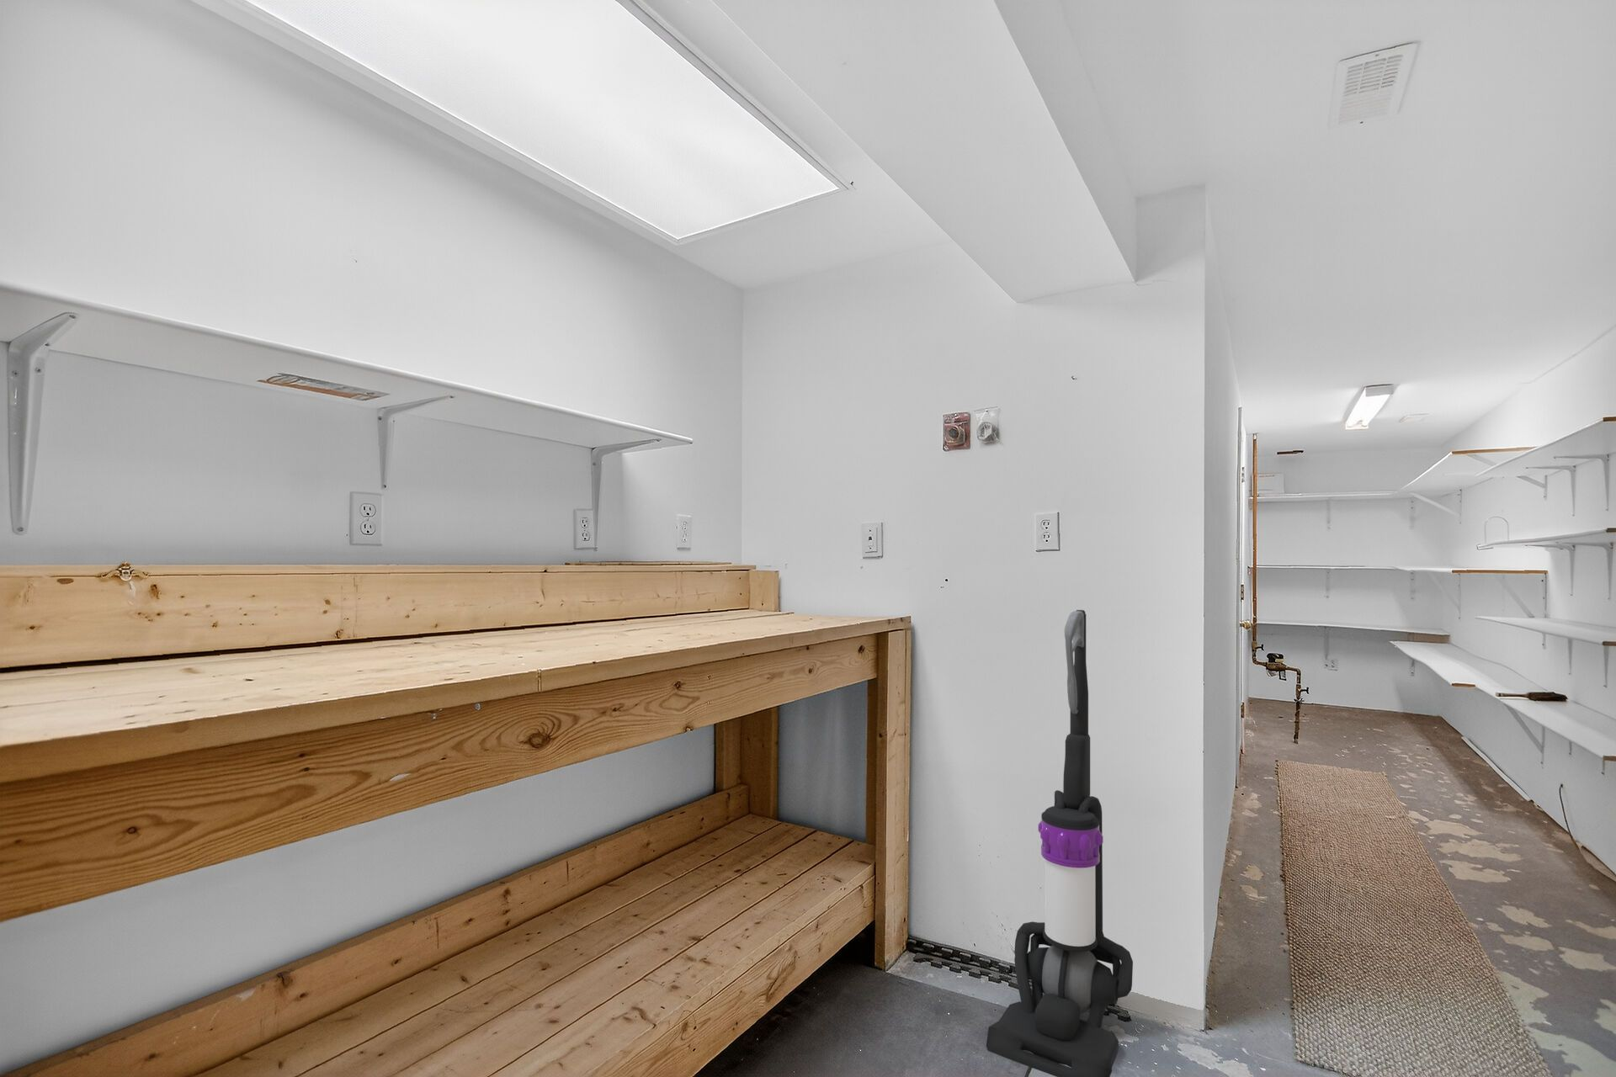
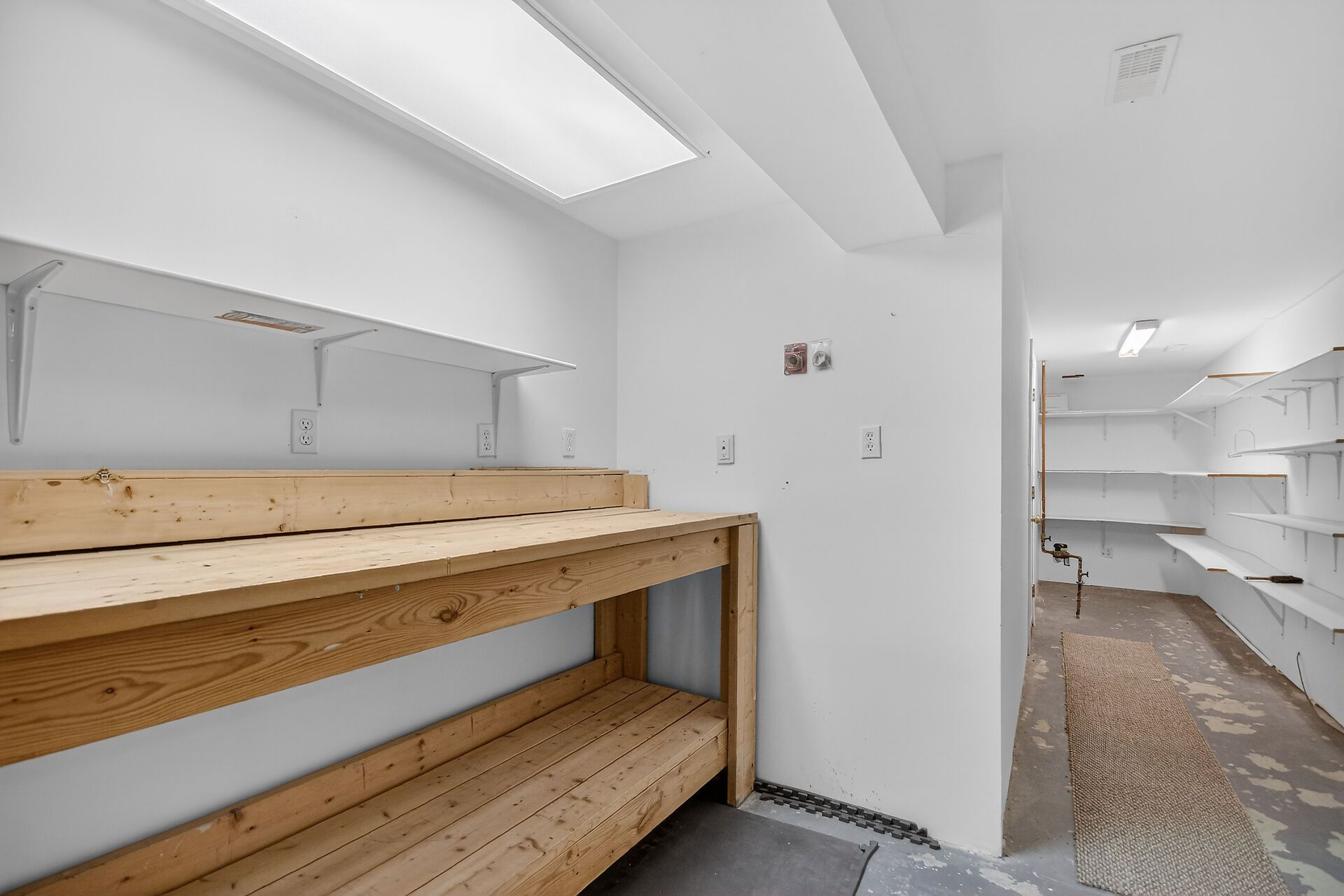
- vacuum cleaner [986,609,1134,1077]
